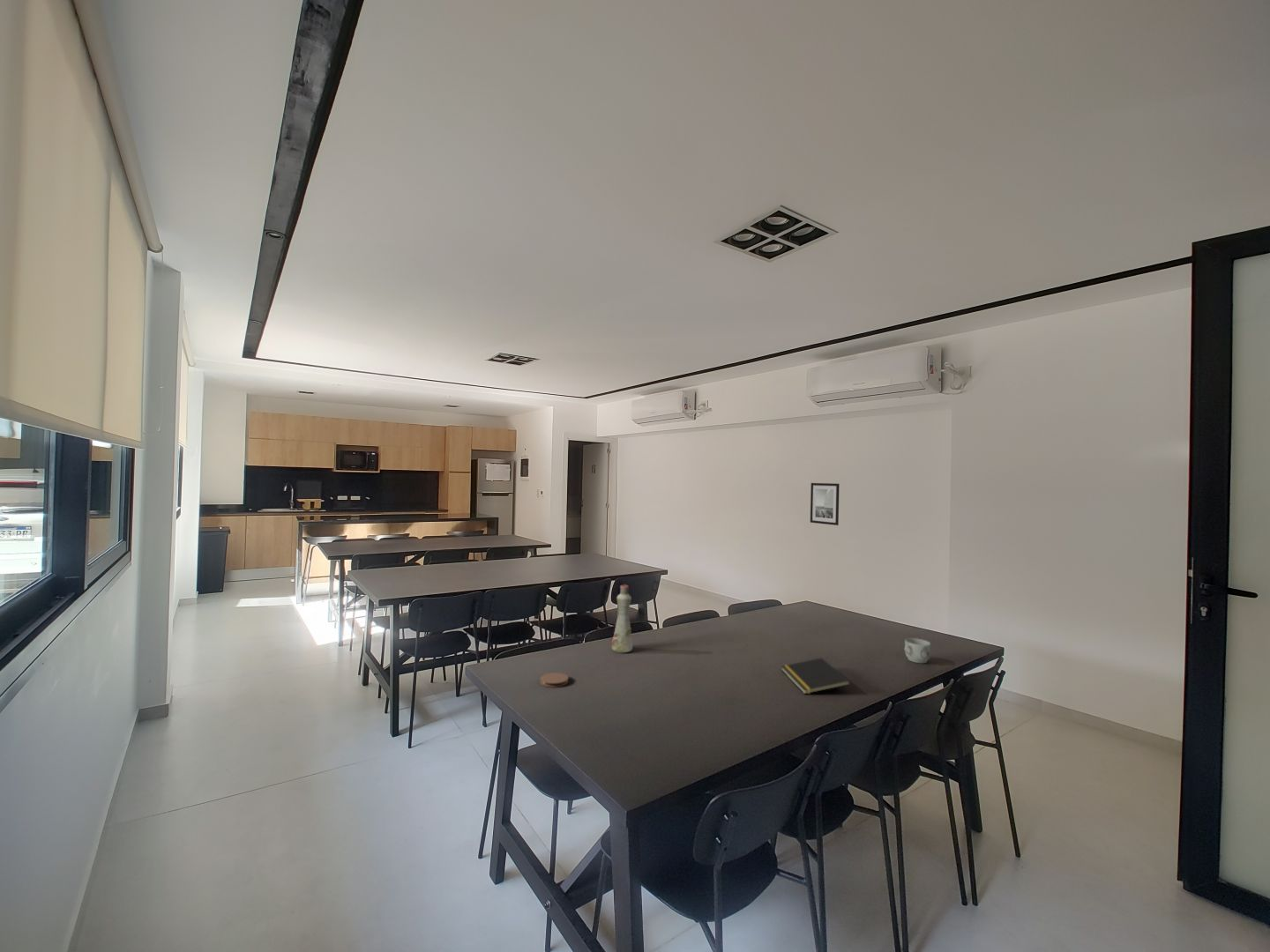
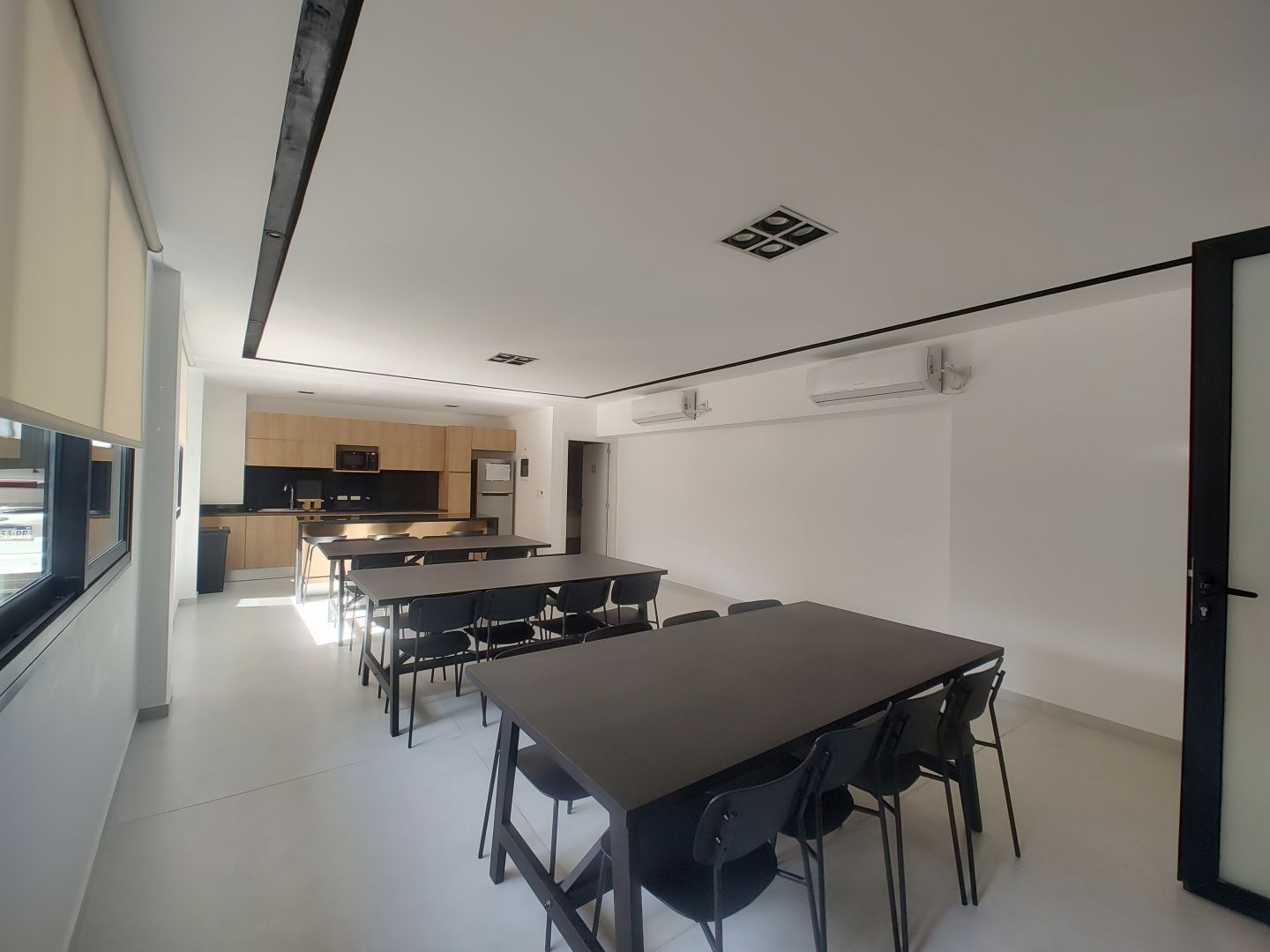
- wall art [810,482,840,526]
- mug [904,637,931,664]
- notepad [781,657,851,695]
- coaster [539,672,570,688]
- bottle [611,584,633,654]
